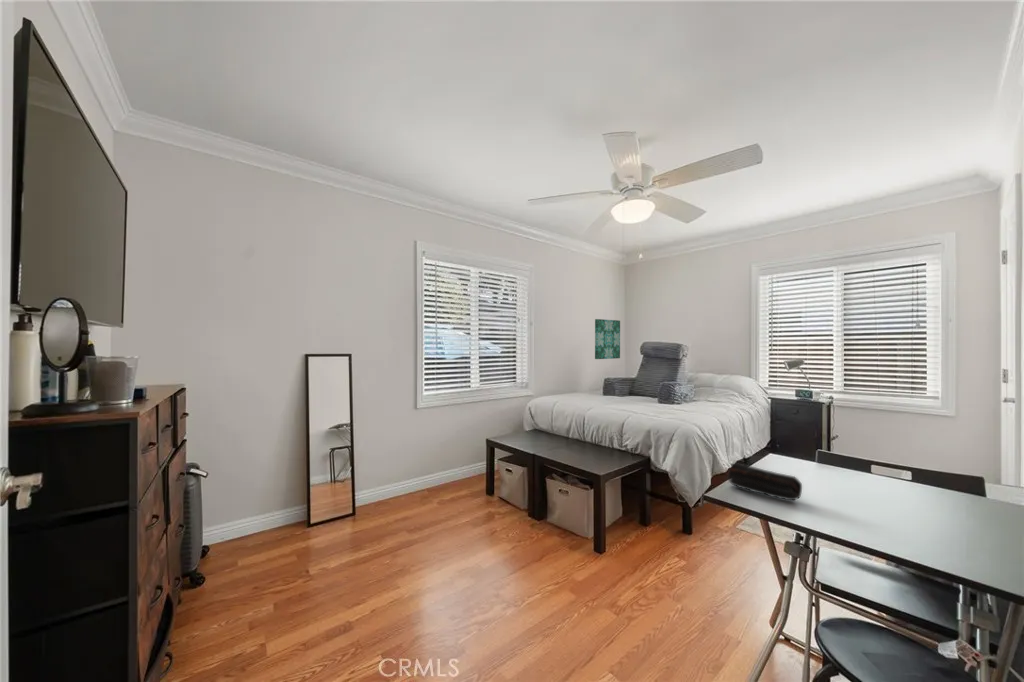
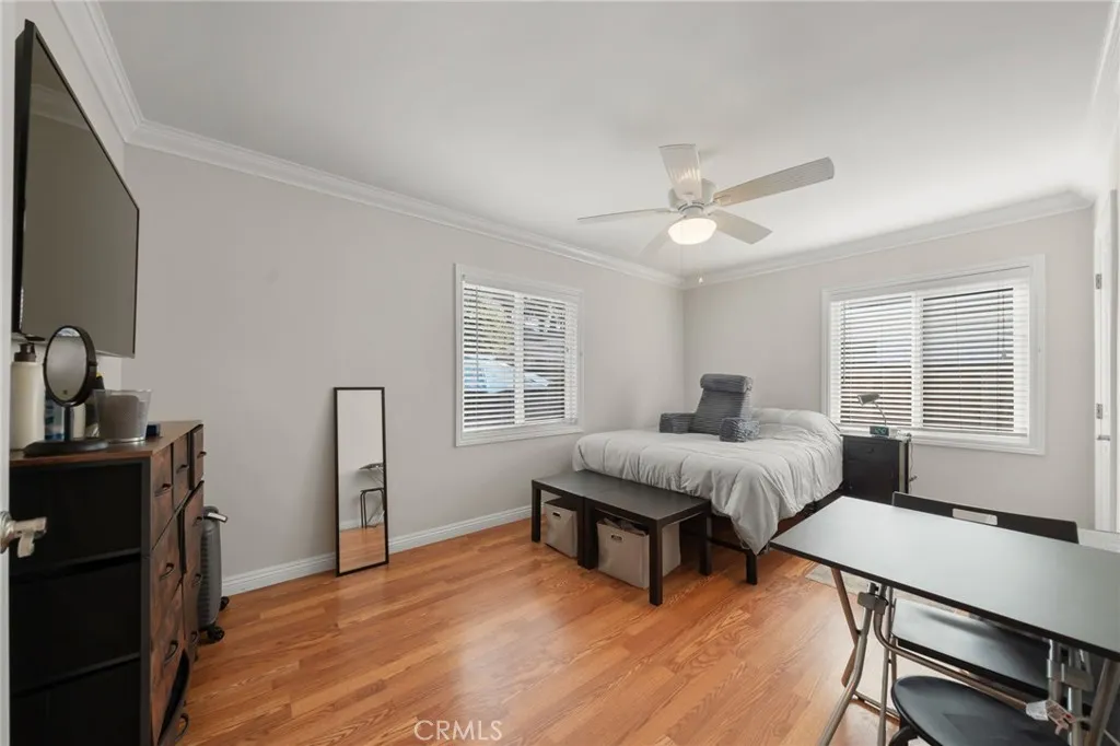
- pencil case [726,462,803,501]
- wall art [594,318,621,360]
